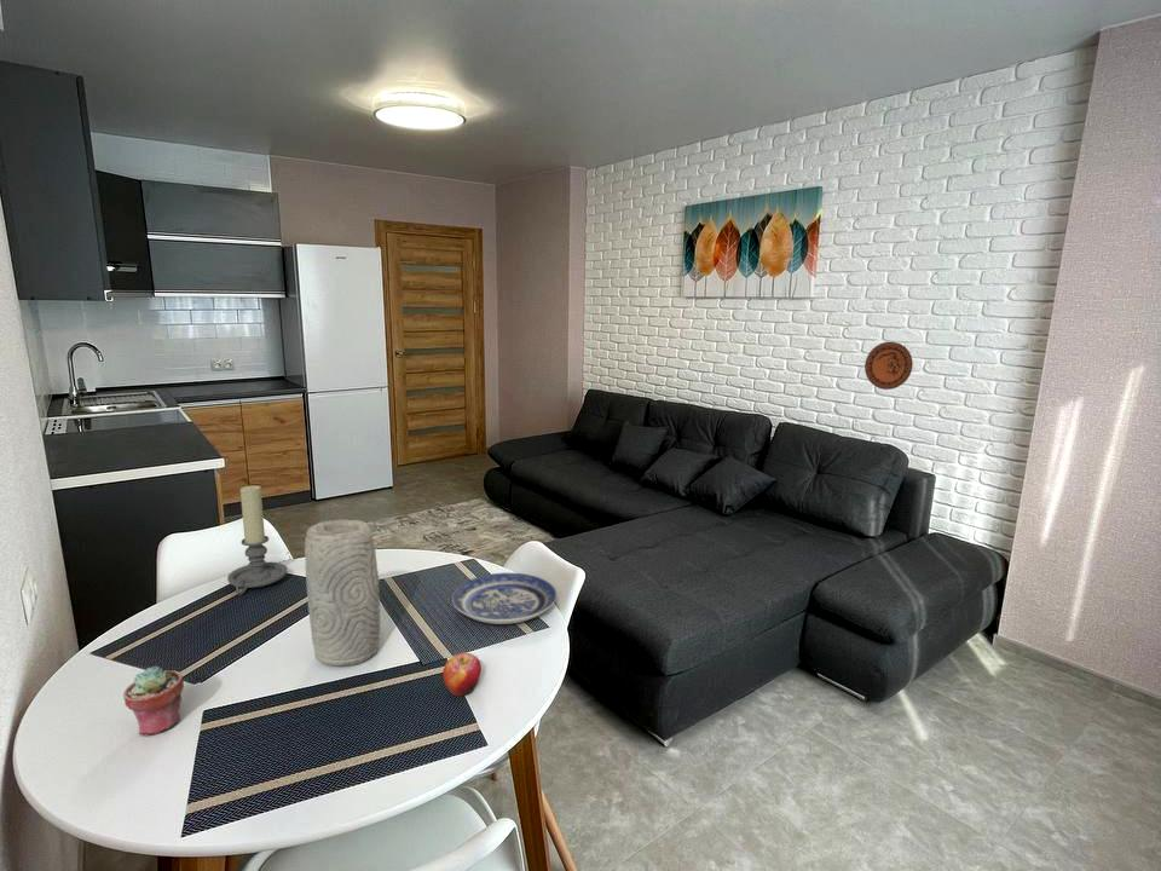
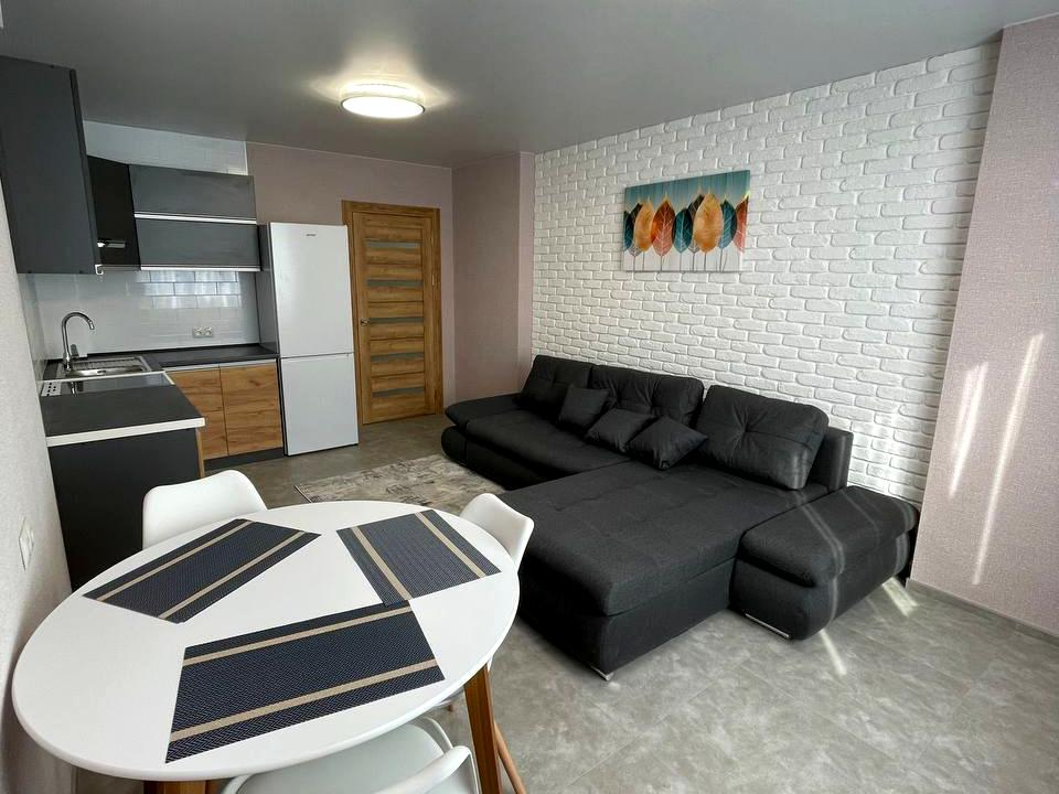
- plate [451,572,558,625]
- candle holder [226,485,289,596]
- apple [441,651,483,698]
- decorative plate [863,341,914,391]
- vase [304,519,381,668]
- potted succulent [122,665,185,737]
